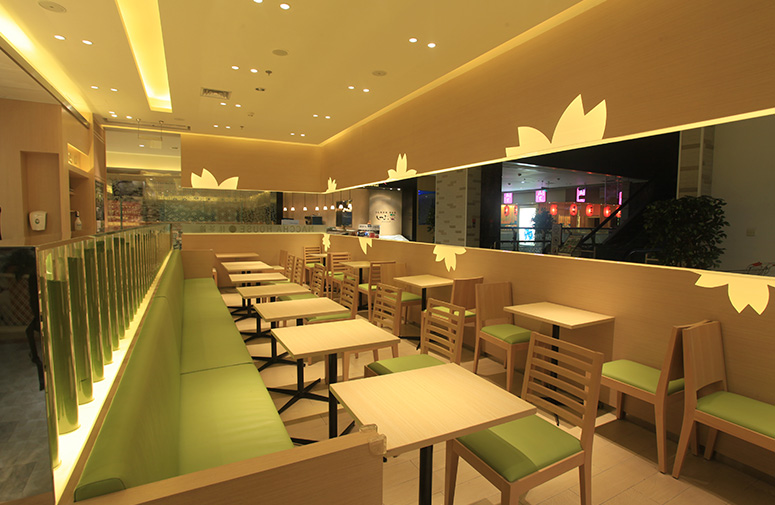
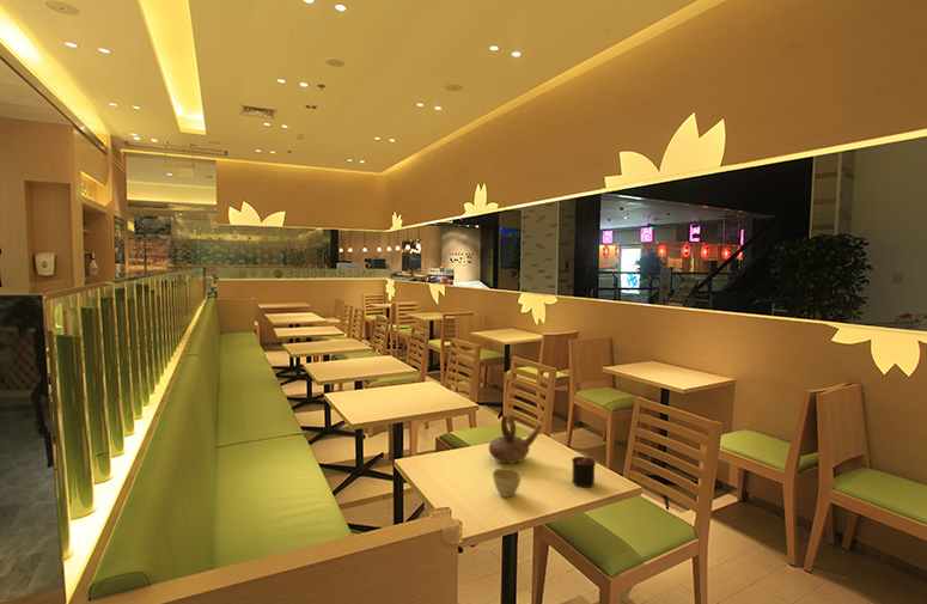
+ teapot [488,413,543,464]
+ flower pot [492,466,523,499]
+ candle [571,452,597,488]
